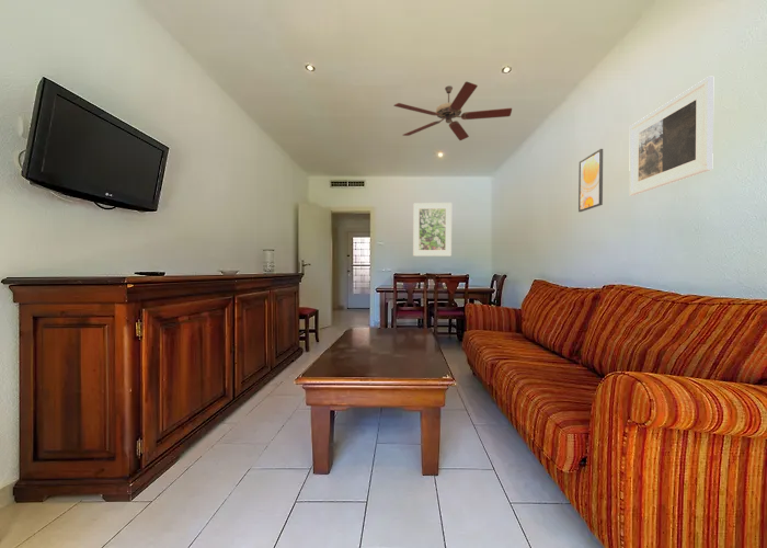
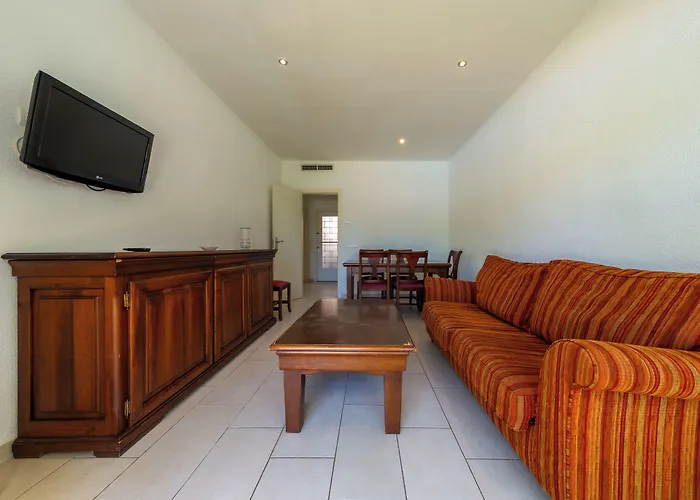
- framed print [577,148,604,213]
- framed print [412,202,453,256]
- ceiling fan [392,81,513,141]
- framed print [628,76,714,197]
